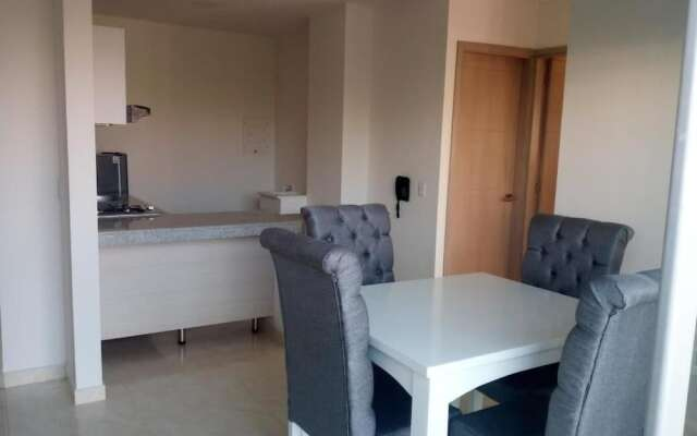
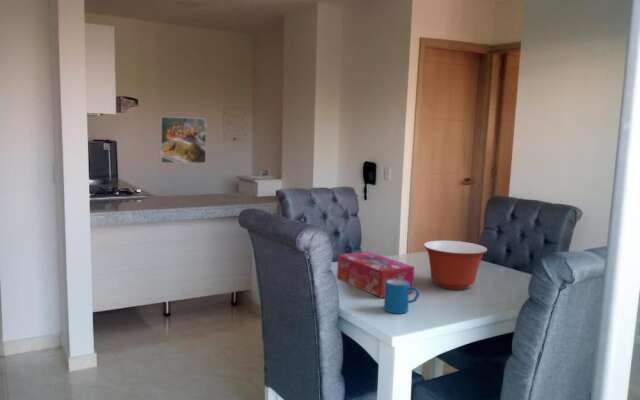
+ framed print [159,116,207,164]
+ mug [383,279,421,315]
+ mixing bowl [422,240,488,290]
+ tissue box [336,251,415,299]
